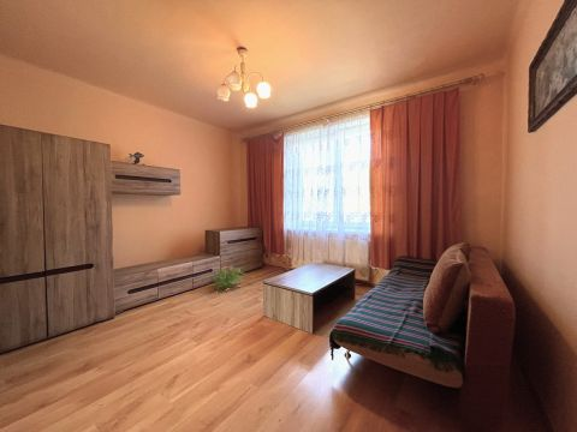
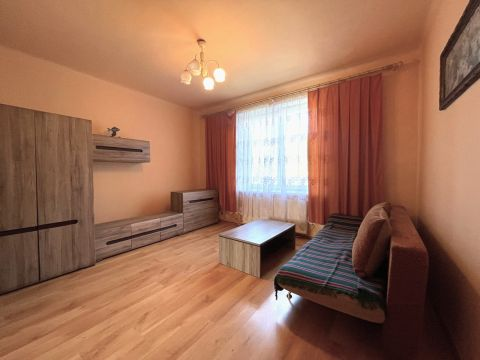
- decorative plant [209,264,248,292]
